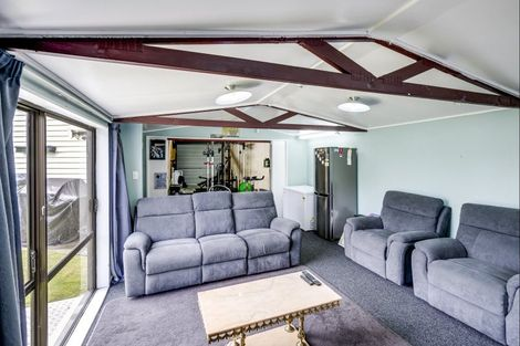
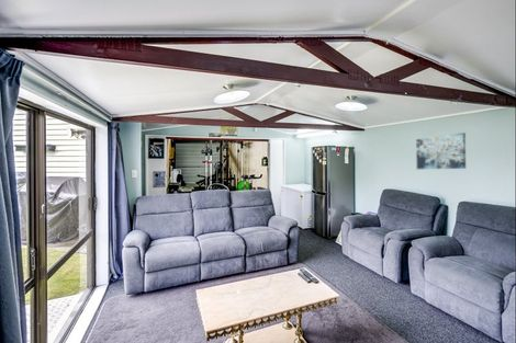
+ wall art [415,132,467,170]
